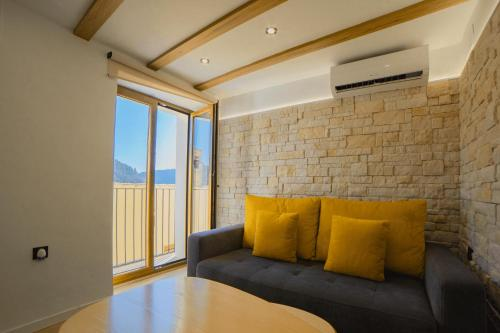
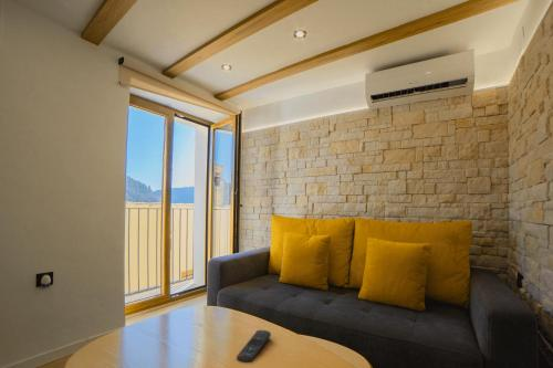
+ remote control [236,329,272,364]
